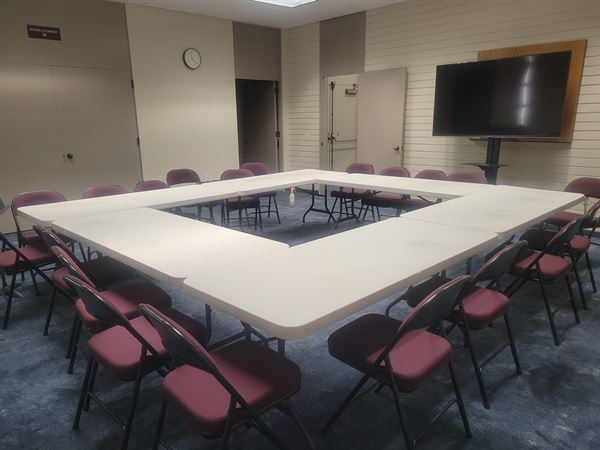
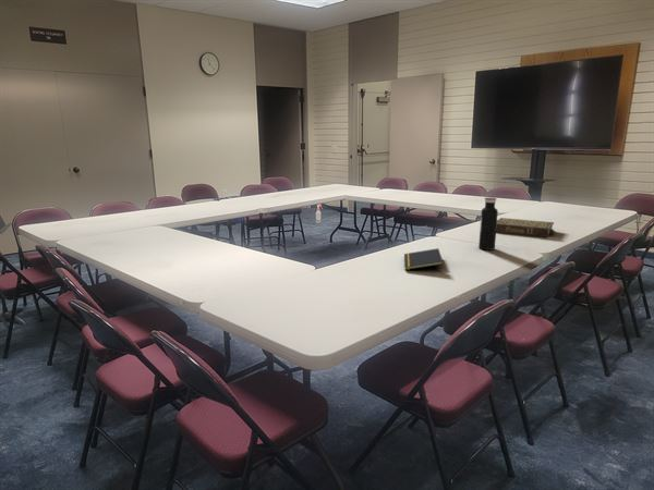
+ book [496,217,556,238]
+ notepad [403,247,445,271]
+ water bottle [477,197,499,252]
